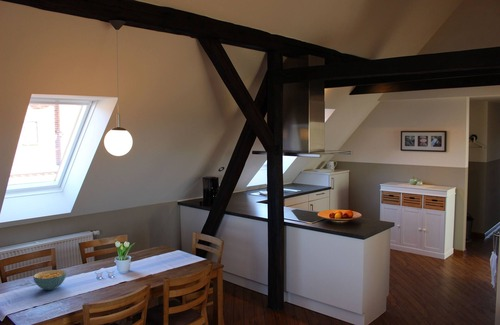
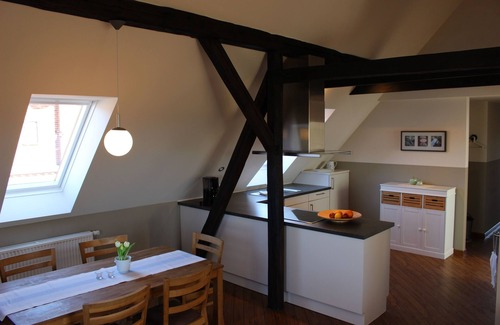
- cereal bowl [32,269,67,291]
